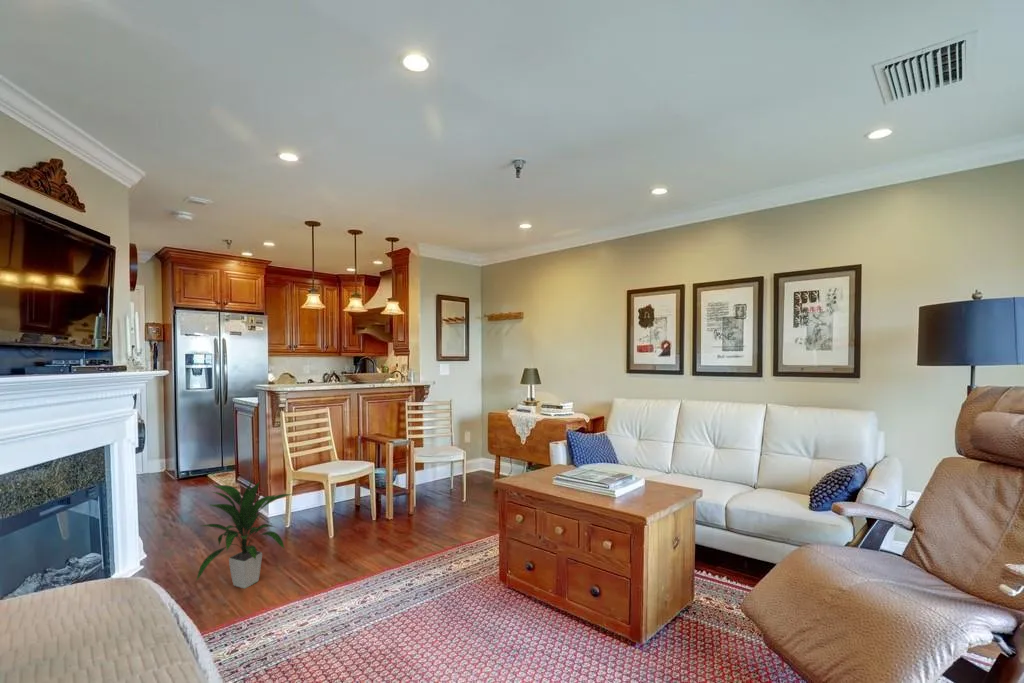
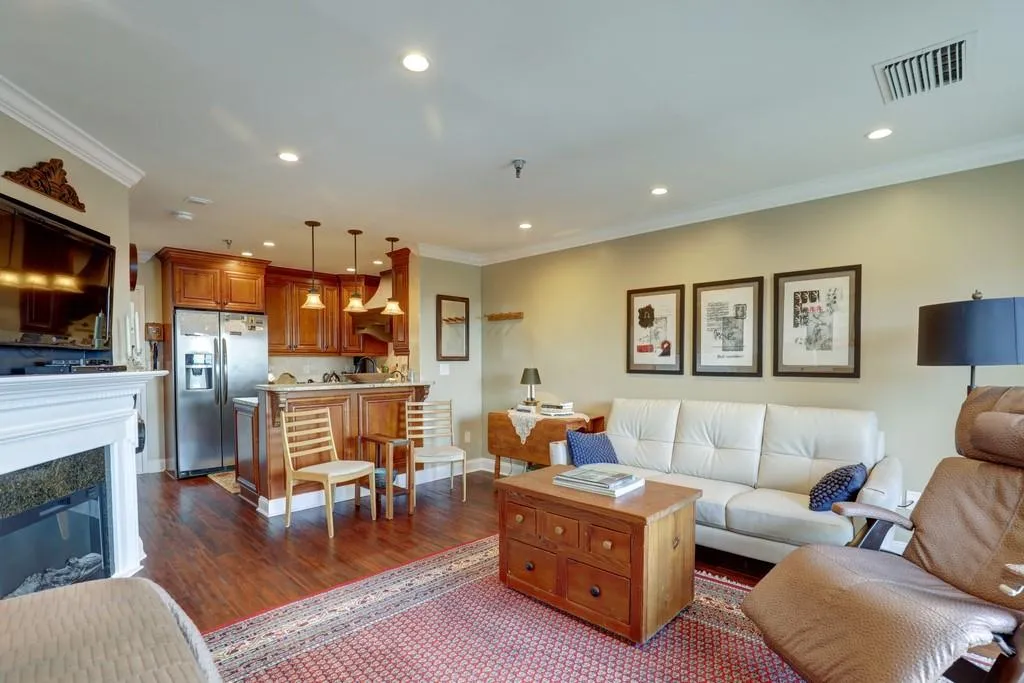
- indoor plant [195,479,293,589]
